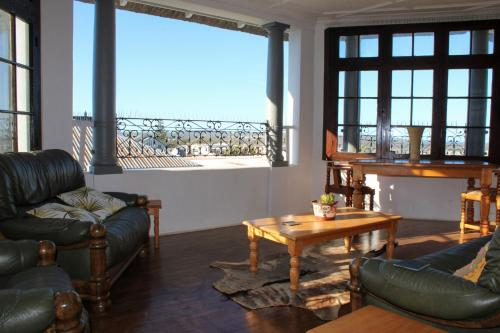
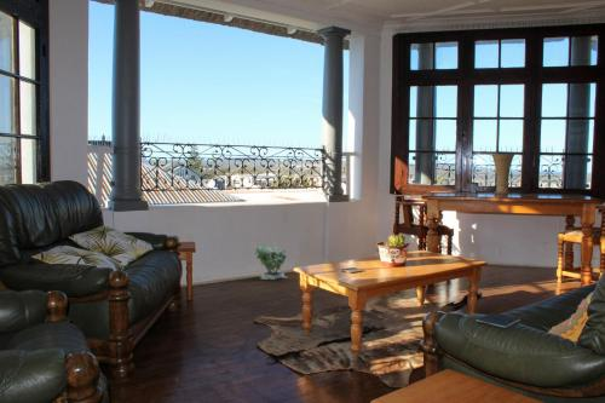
+ potted plant [253,242,287,281]
